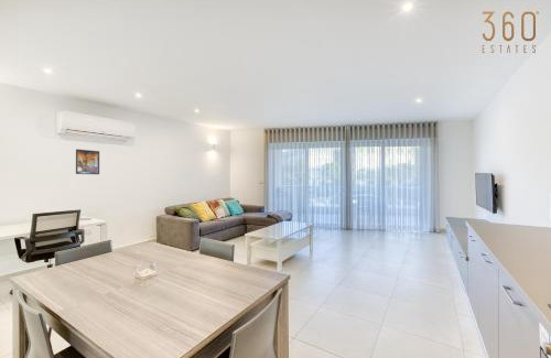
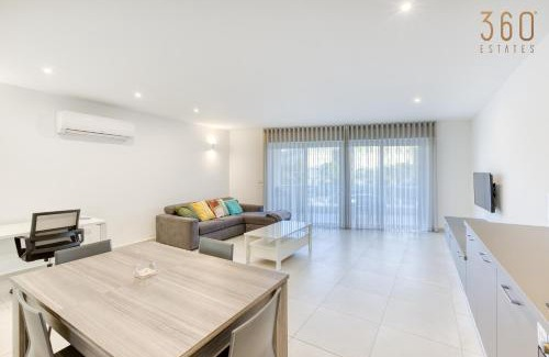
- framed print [75,149,100,175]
